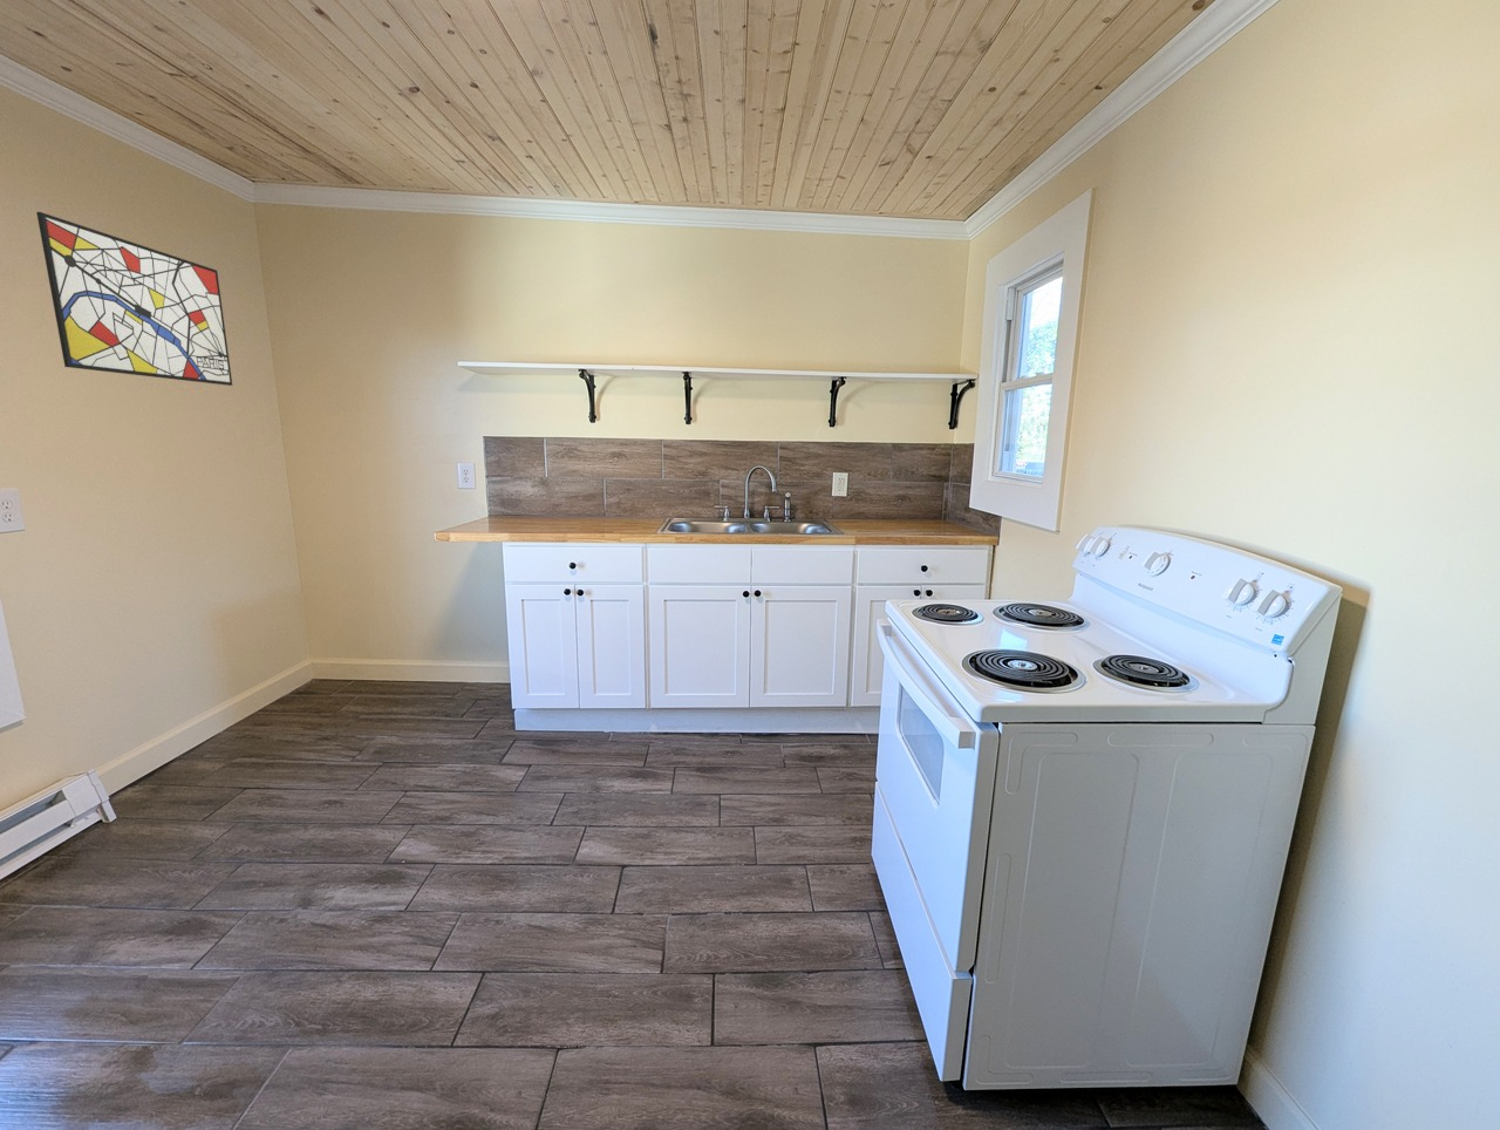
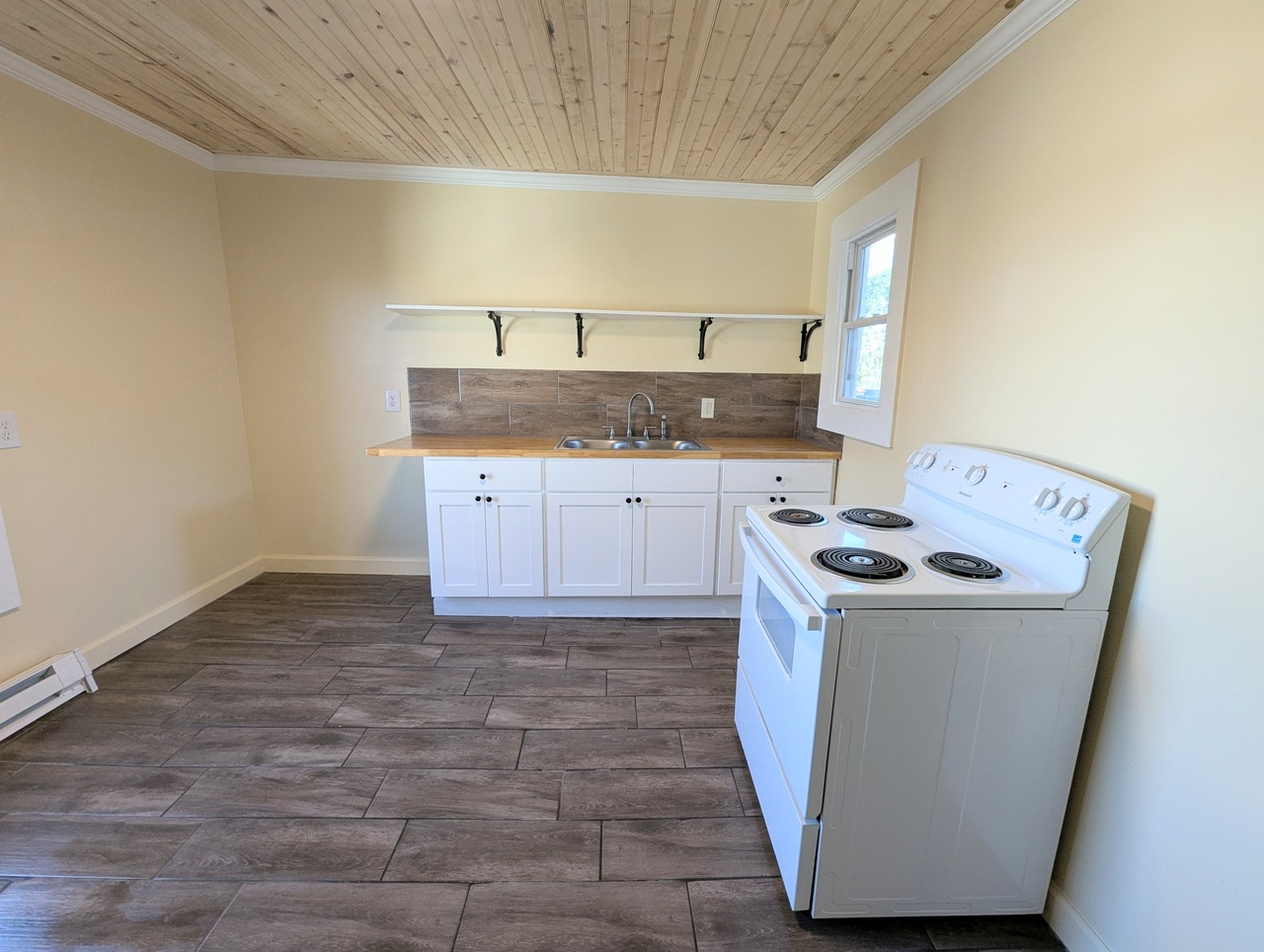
- wall art [36,211,234,387]
